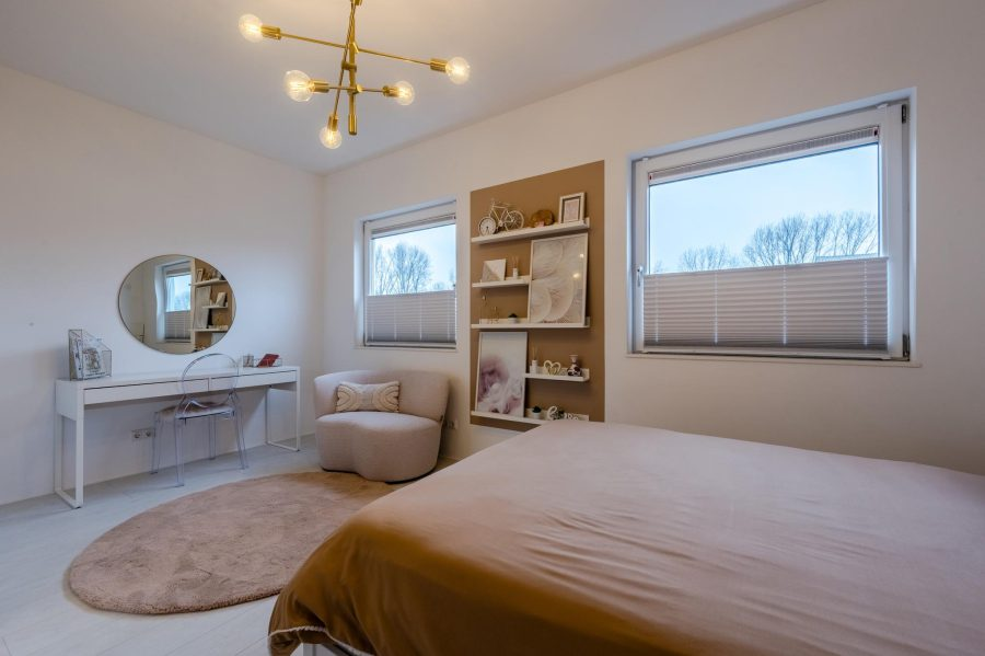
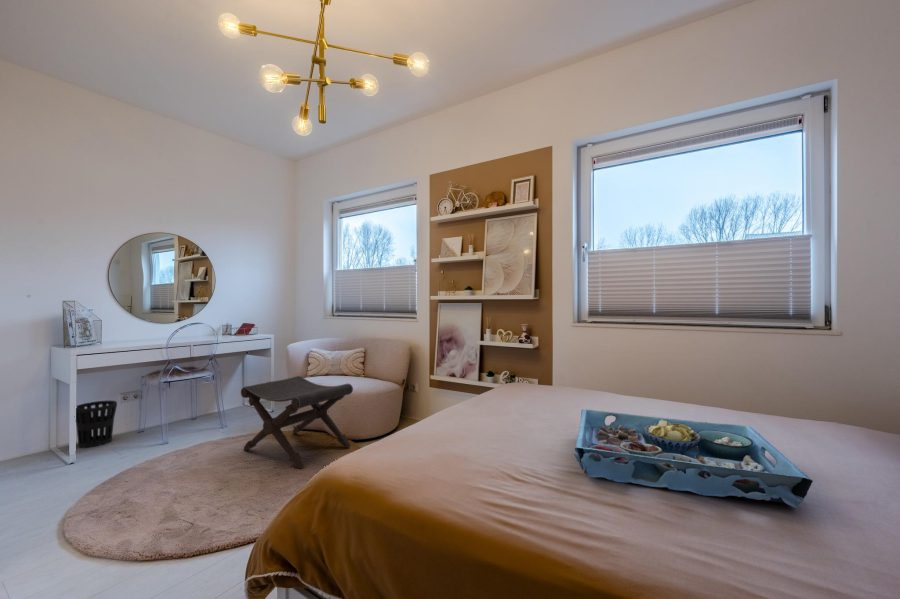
+ serving tray [573,408,814,510]
+ wastebasket [75,400,118,449]
+ footstool [240,375,354,470]
